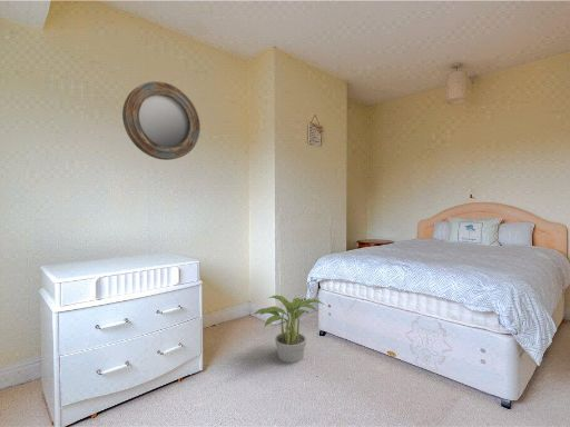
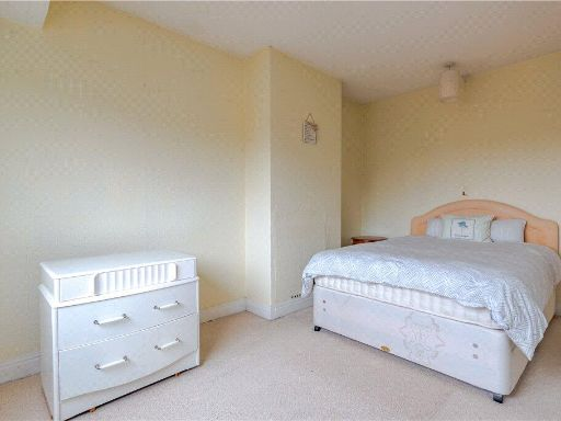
- potted plant [253,295,325,364]
- home mirror [121,80,202,161]
